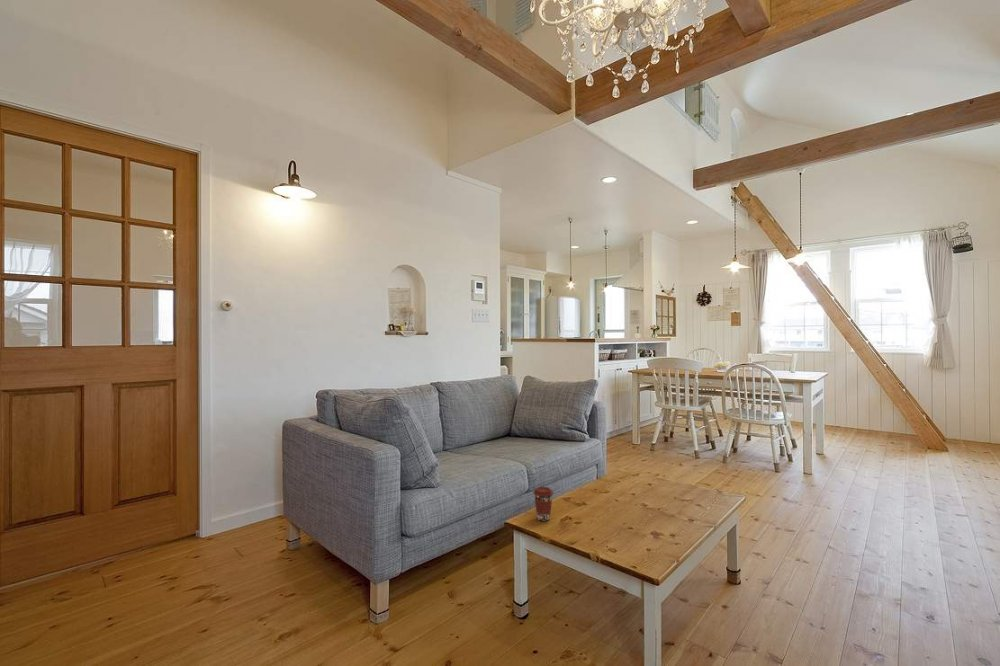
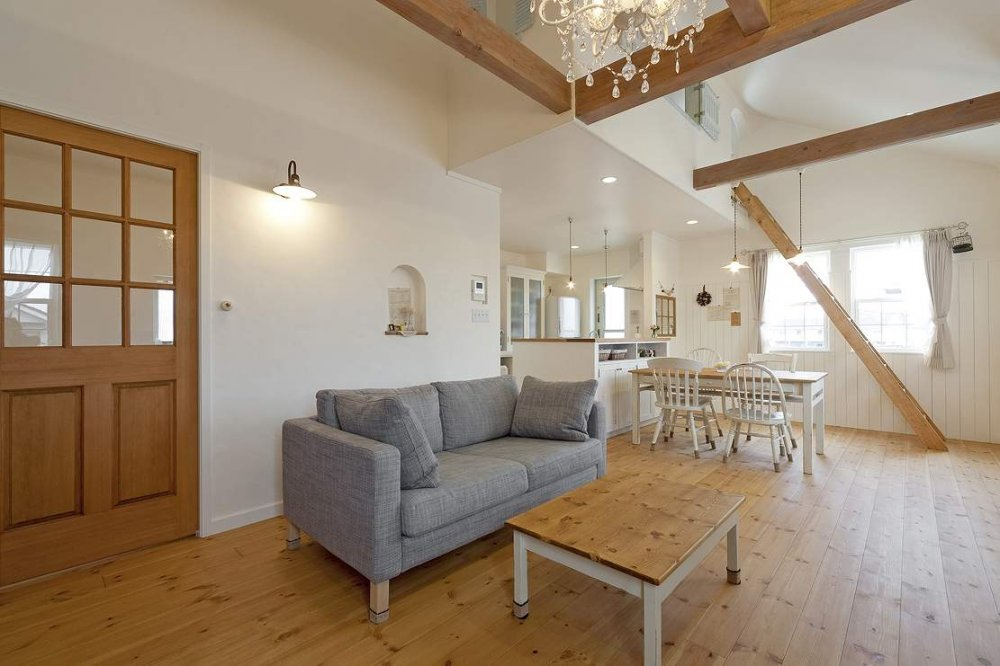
- coffee cup [532,486,554,522]
